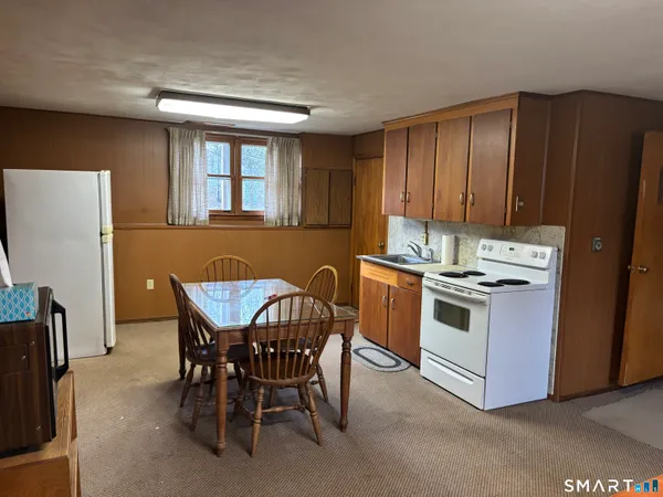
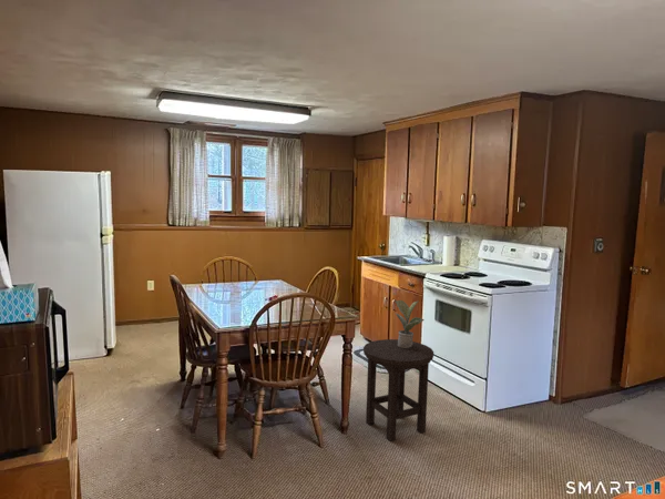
+ stool [362,338,434,442]
+ potted plant [395,299,424,348]
